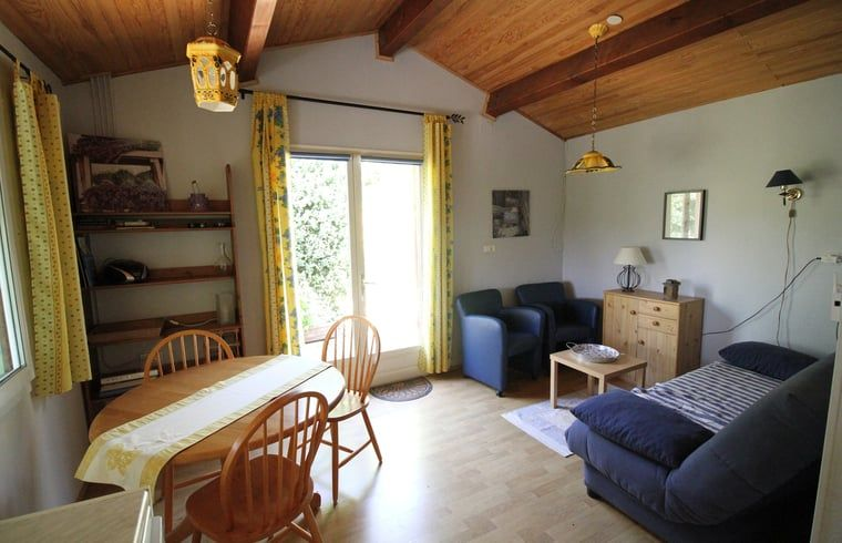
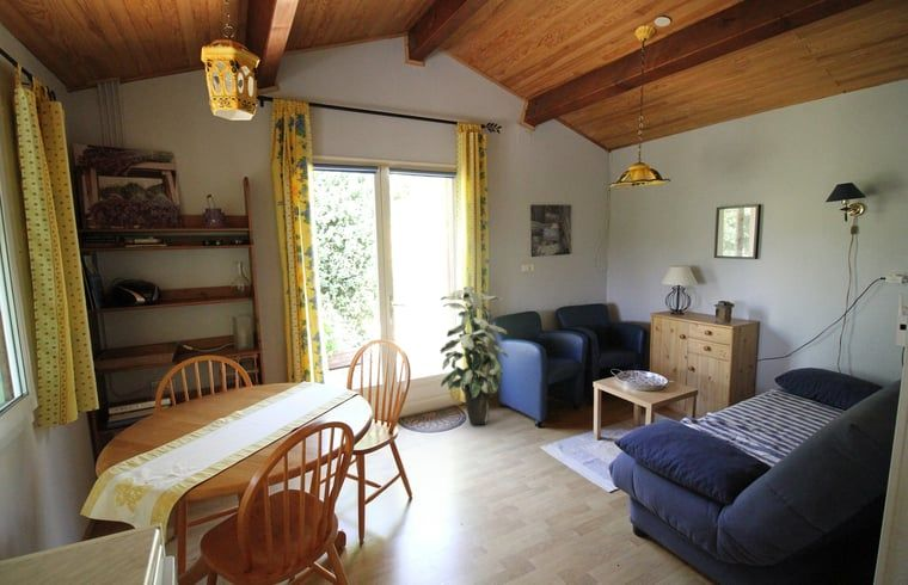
+ indoor plant [440,285,509,426]
